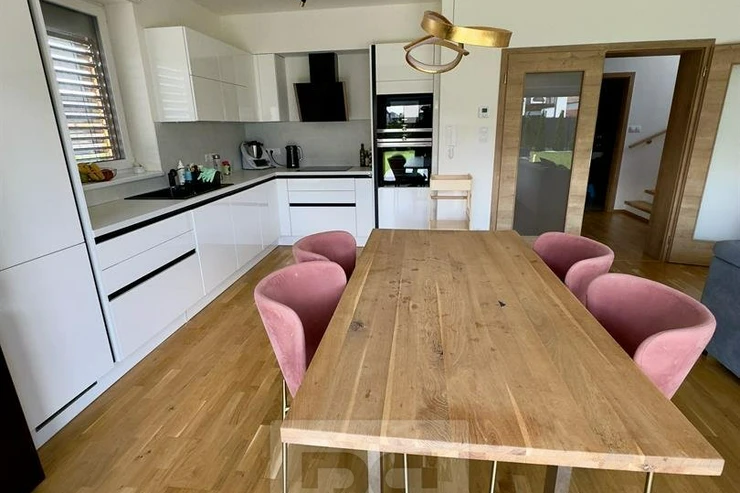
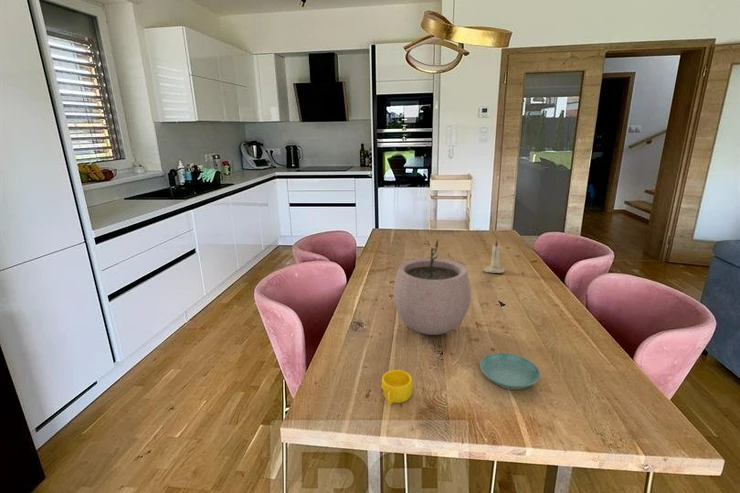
+ saucer [479,352,541,391]
+ cup [380,369,414,406]
+ plant pot [392,239,472,336]
+ candle [482,238,505,274]
